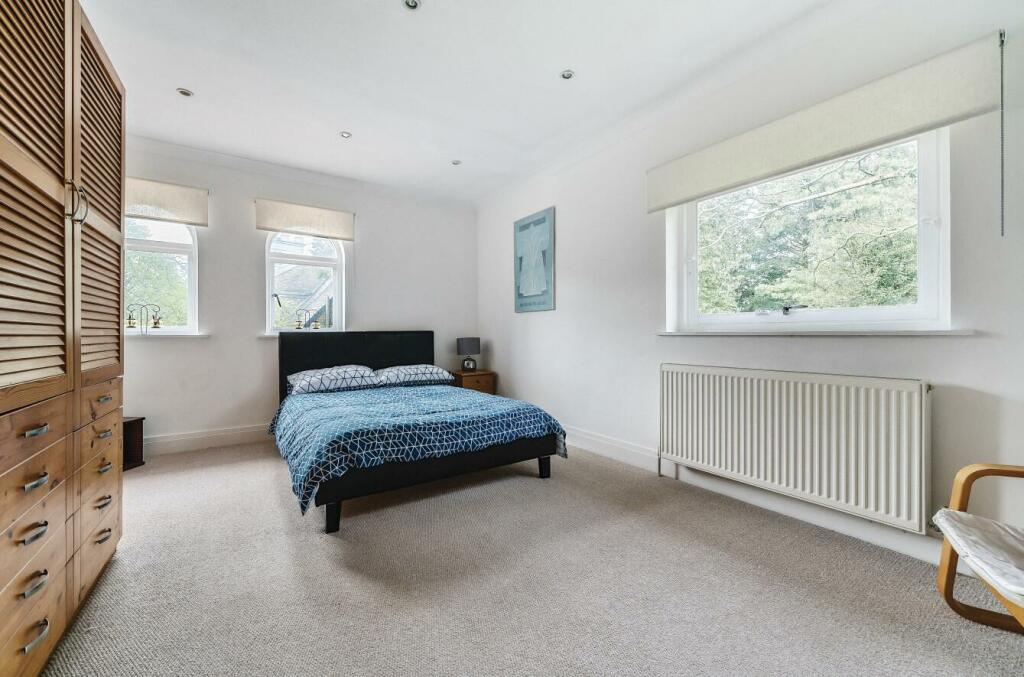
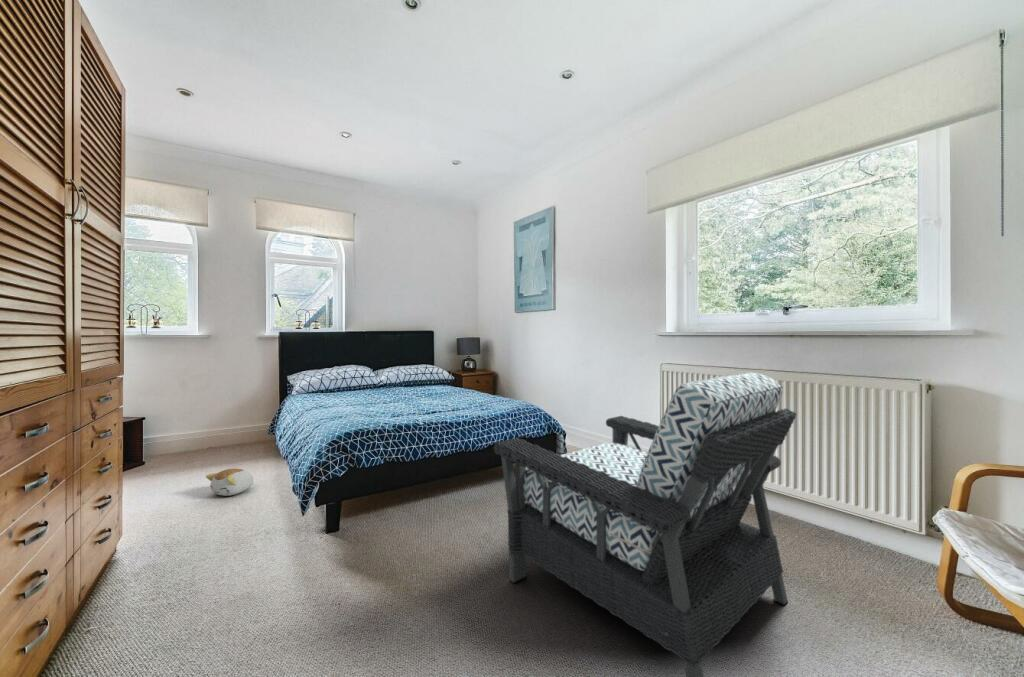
+ plush toy [205,468,254,497]
+ armchair [493,372,797,677]
